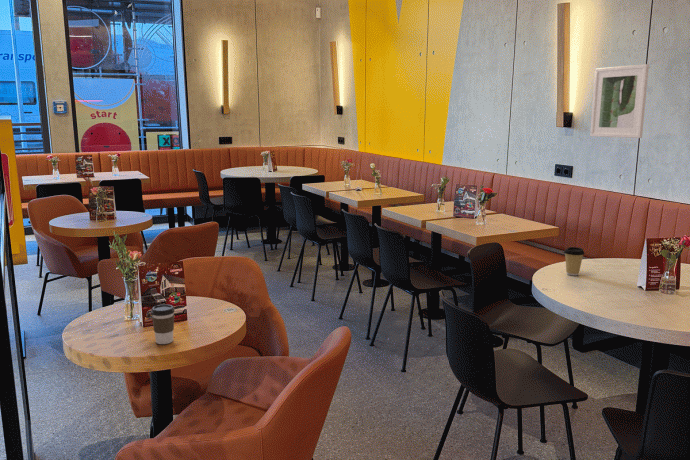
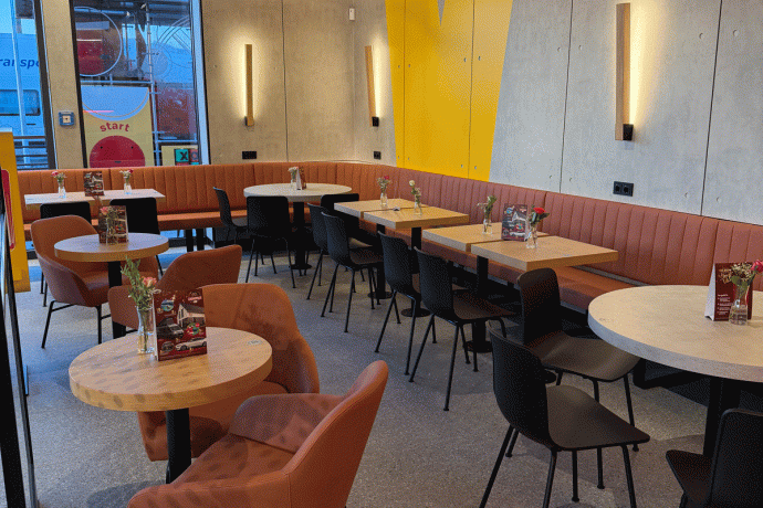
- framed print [589,63,650,139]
- coffee cup [150,304,176,345]
- coffee cup [563,246,586,276]
